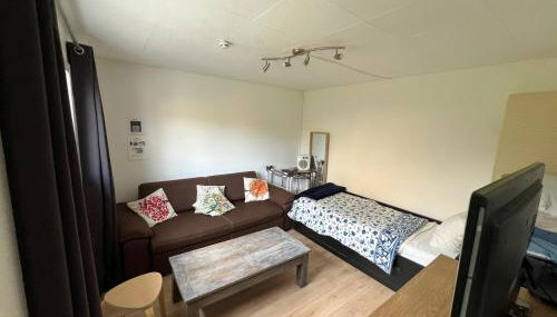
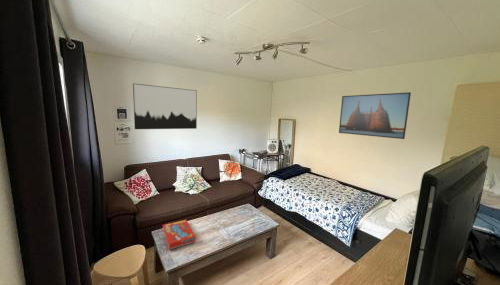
+ snack box [162,219,197,250]
+ wall art [132,82,198,130]
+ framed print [338,91,412,140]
